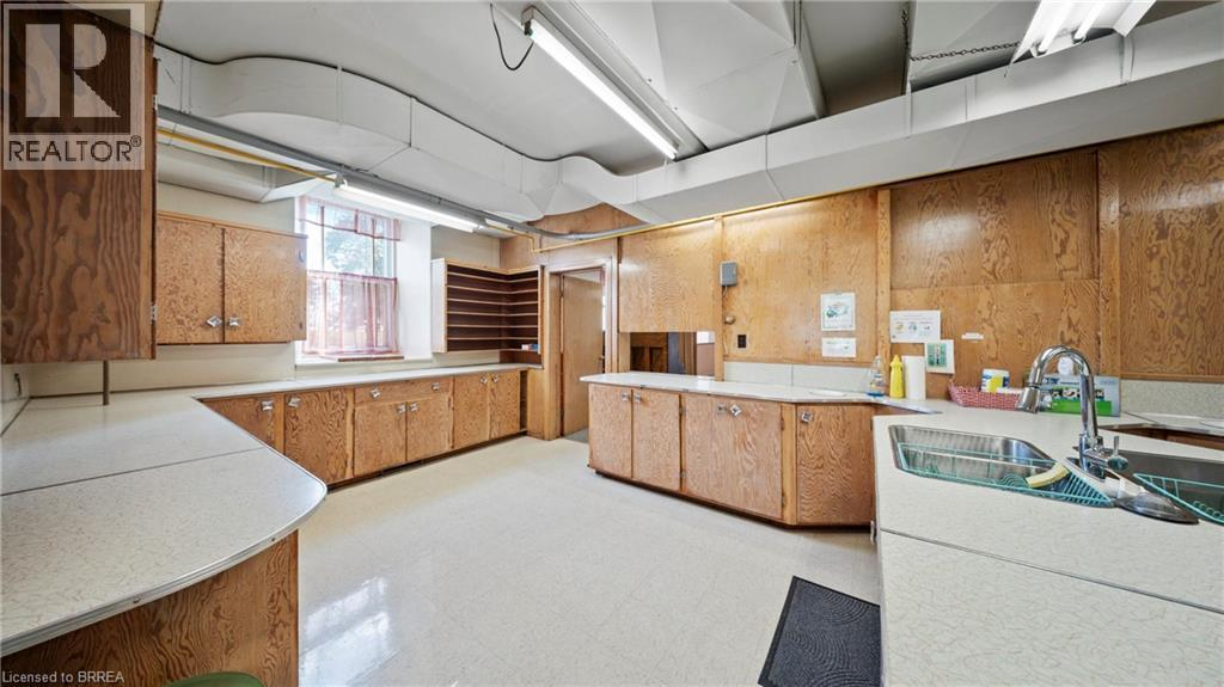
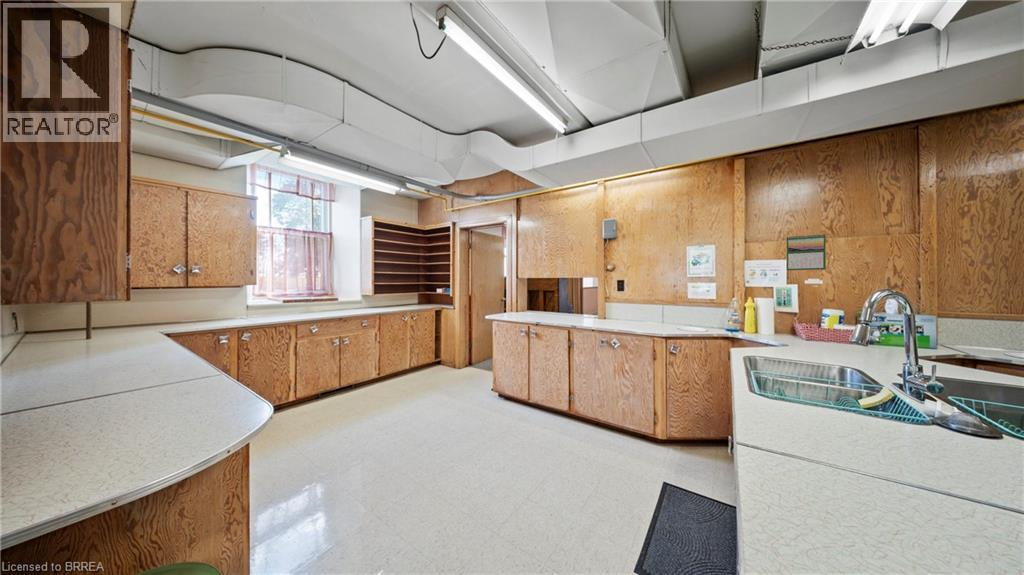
+ calendar [786,233,827,271]
